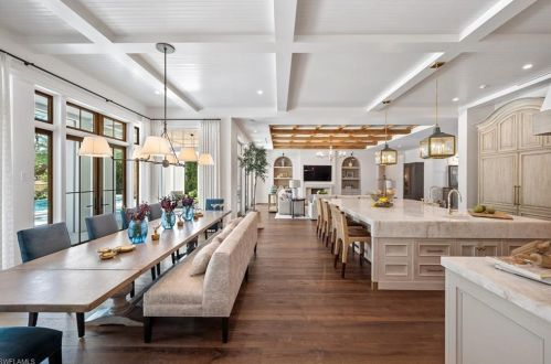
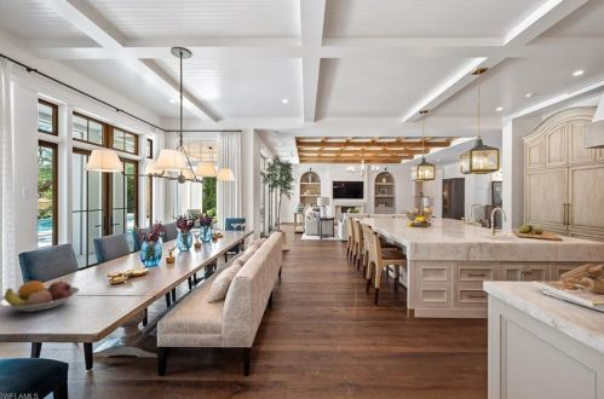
+ fruit bowl [0,278,82,313]
